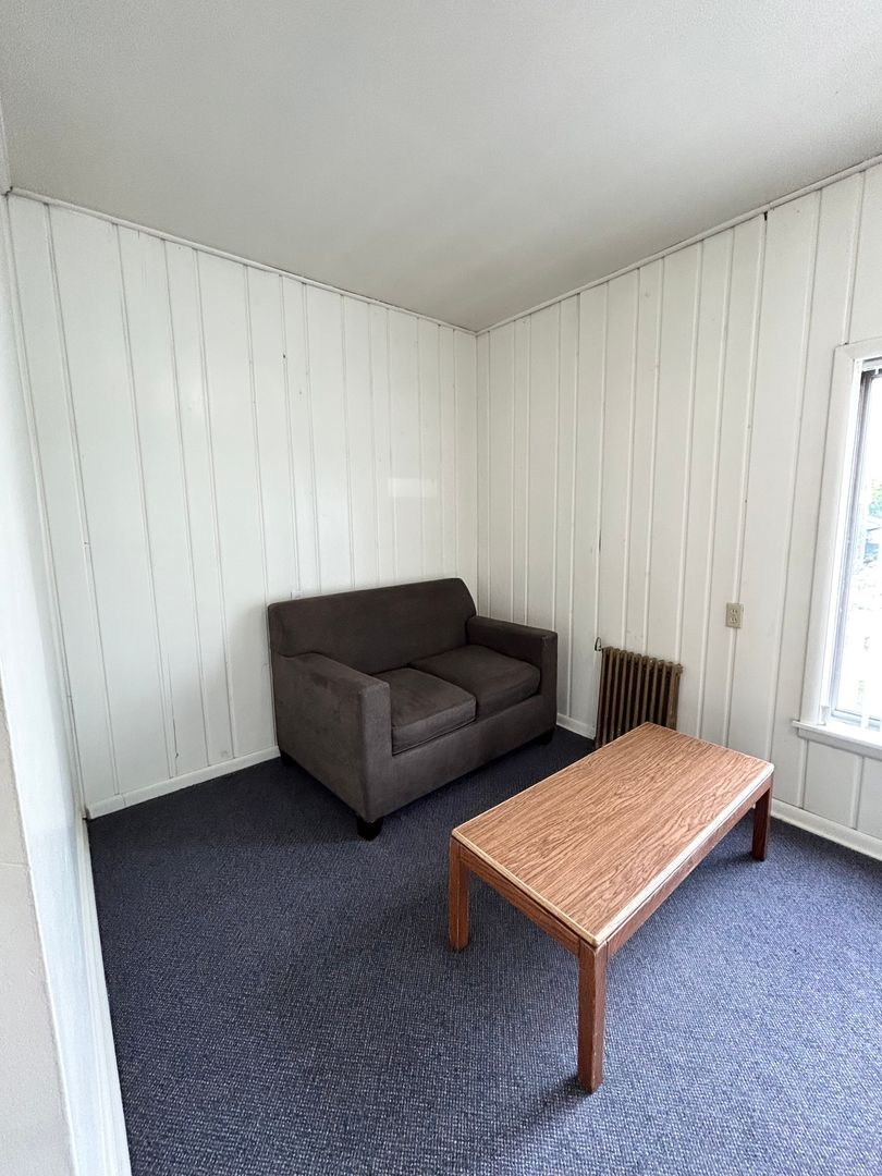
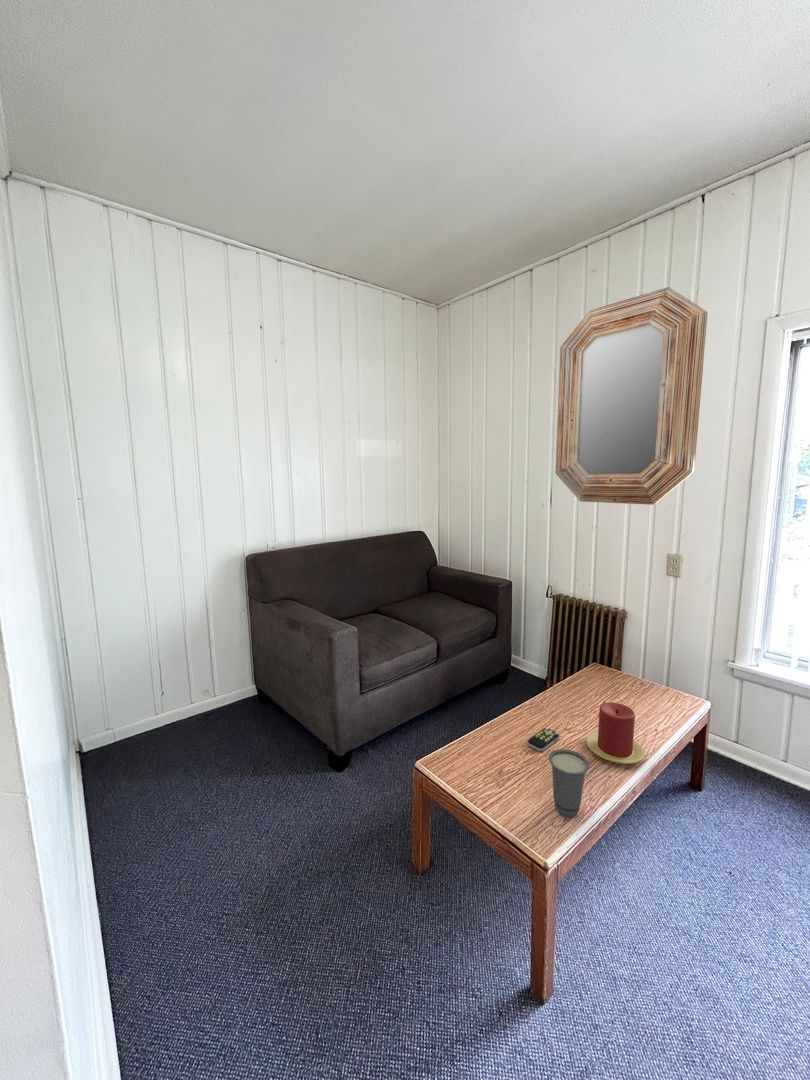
+ cup [548,748,591,818]
+ home mirror [555,286,709,506]
+ candle [585,701,646,765]
+ remote control [527,727,560,752]
